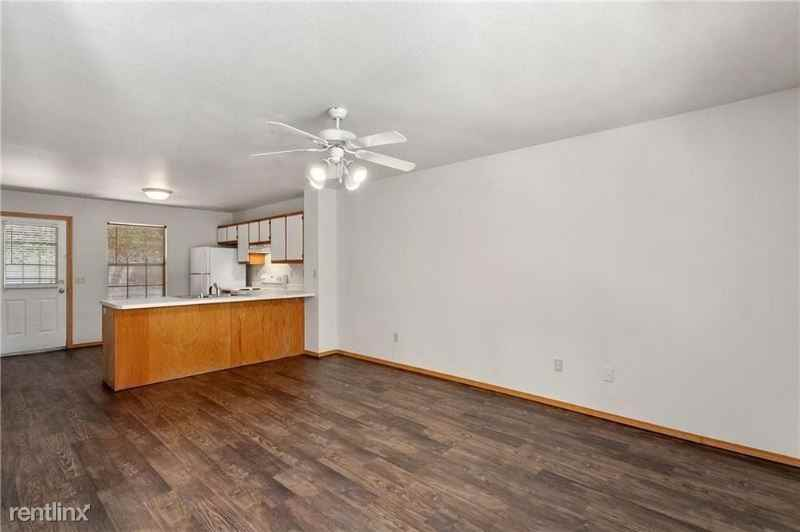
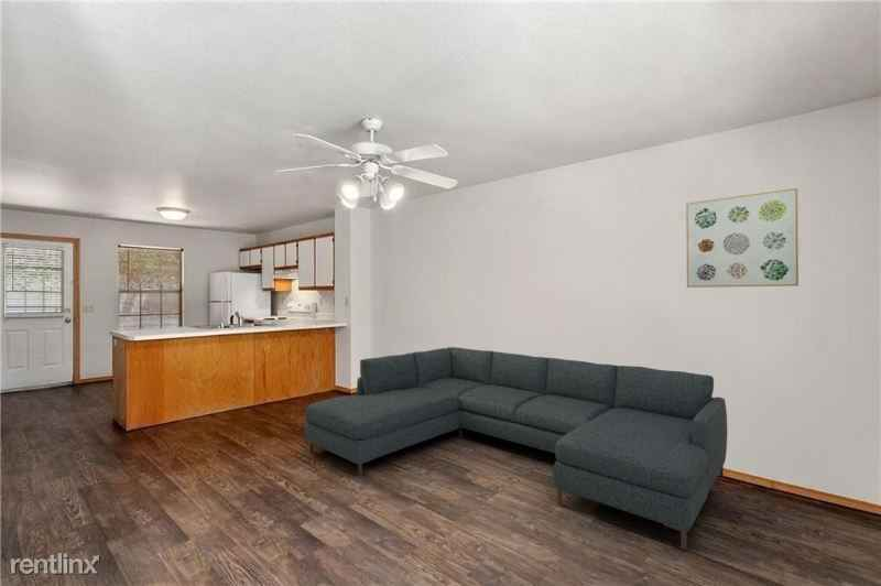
+ sofa [304,346,728,551]
+ wall art [685,187,800,289]
